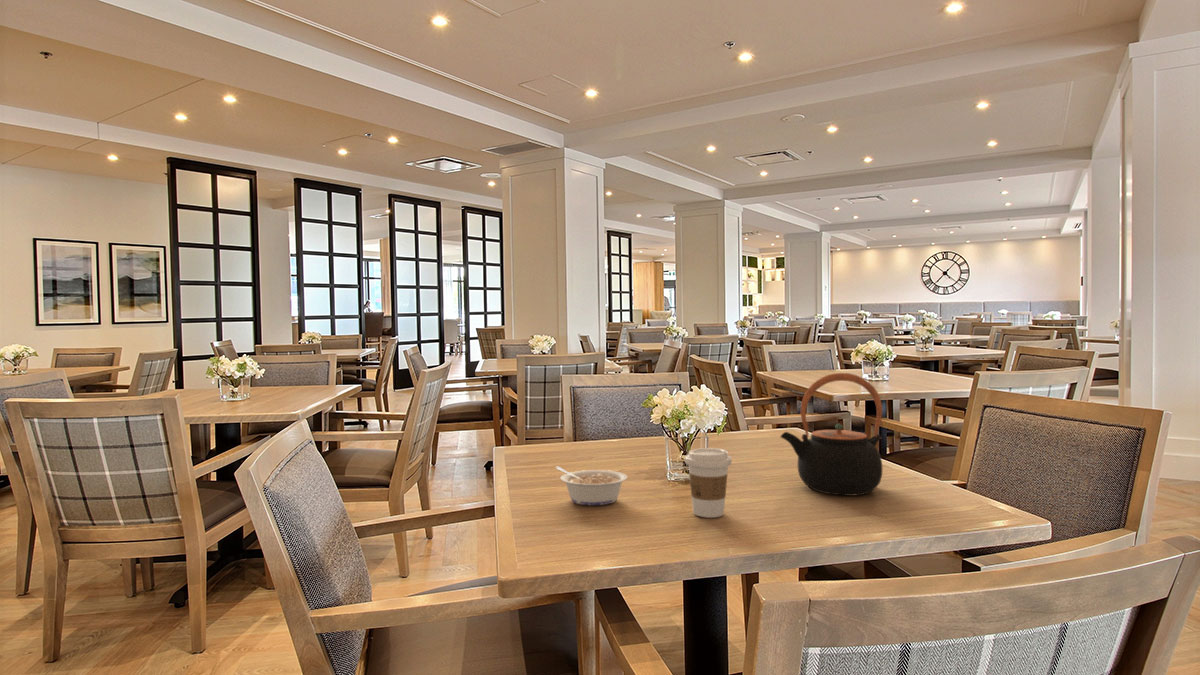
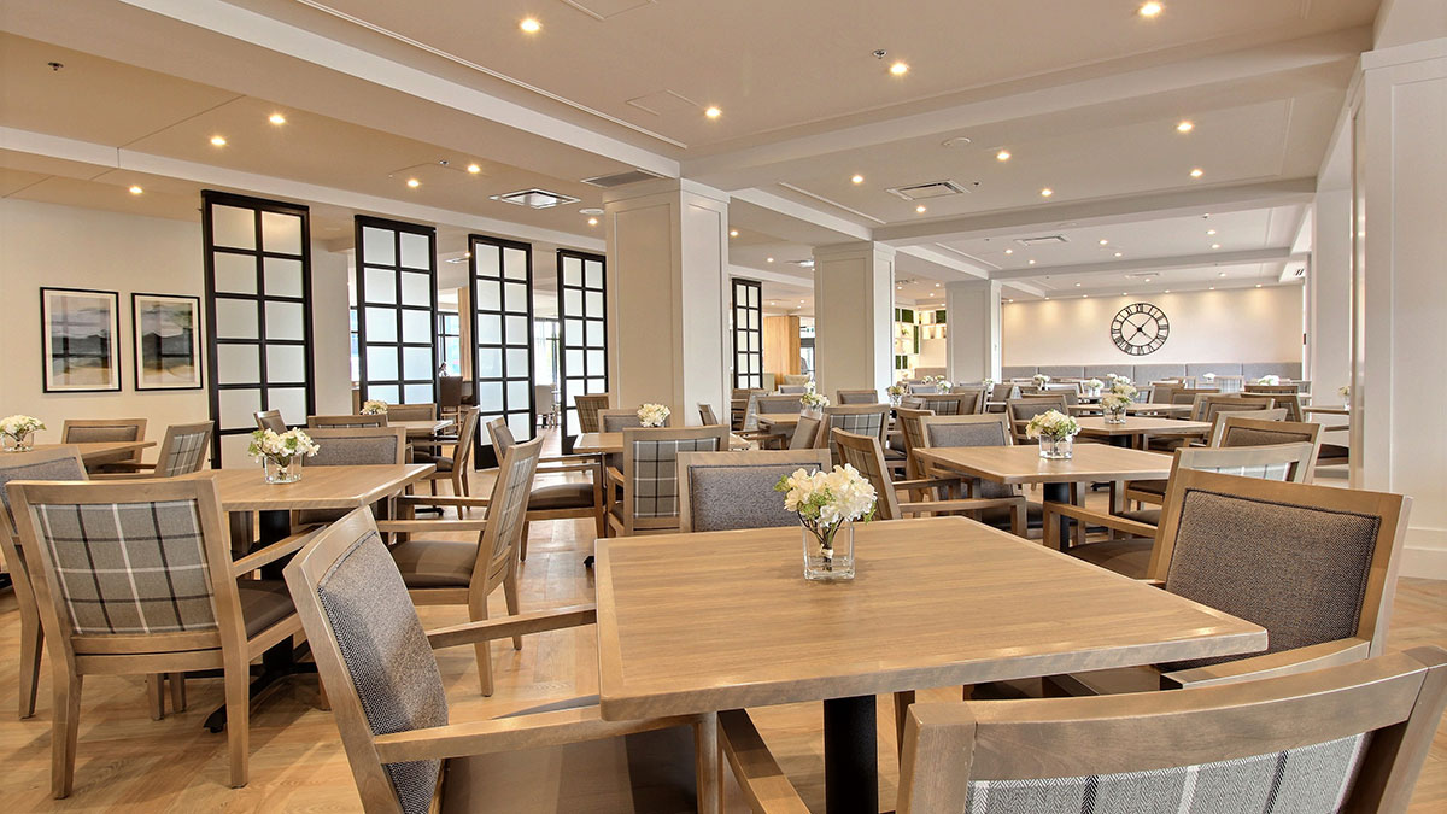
- coffee cup [684,447,733,519]
- teapot [779,372,883,497]
- legume [554,466,628,506]
